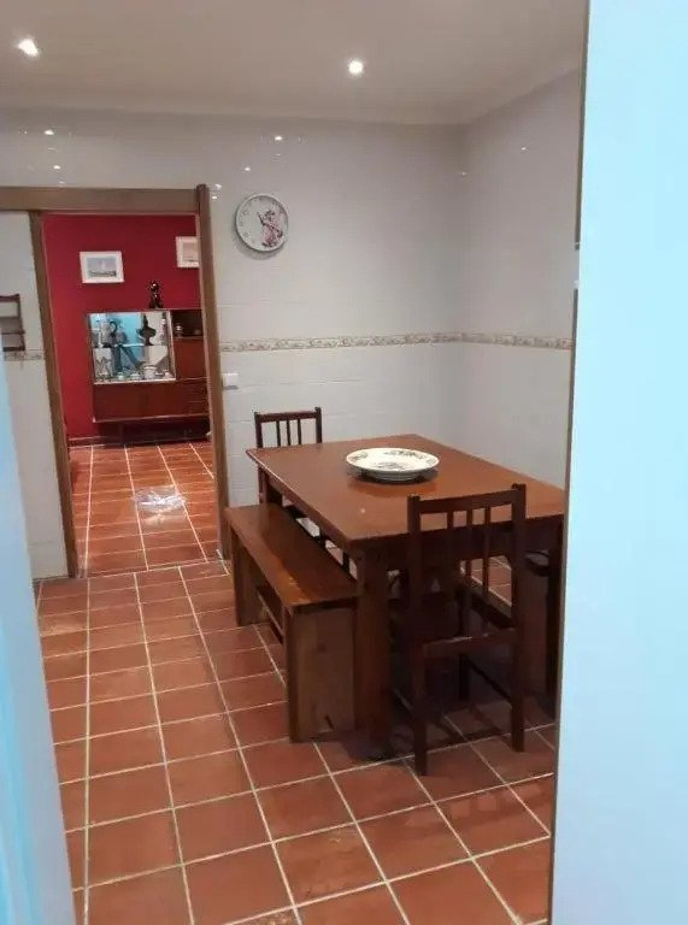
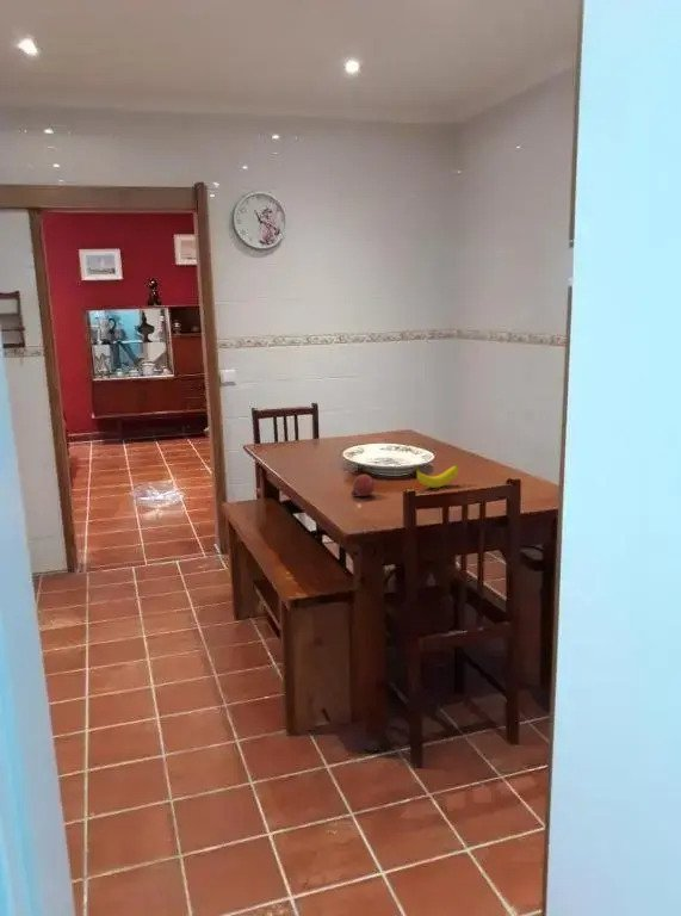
+ fruit [351,474,376,497]
+ banana [413,464,460,489]
